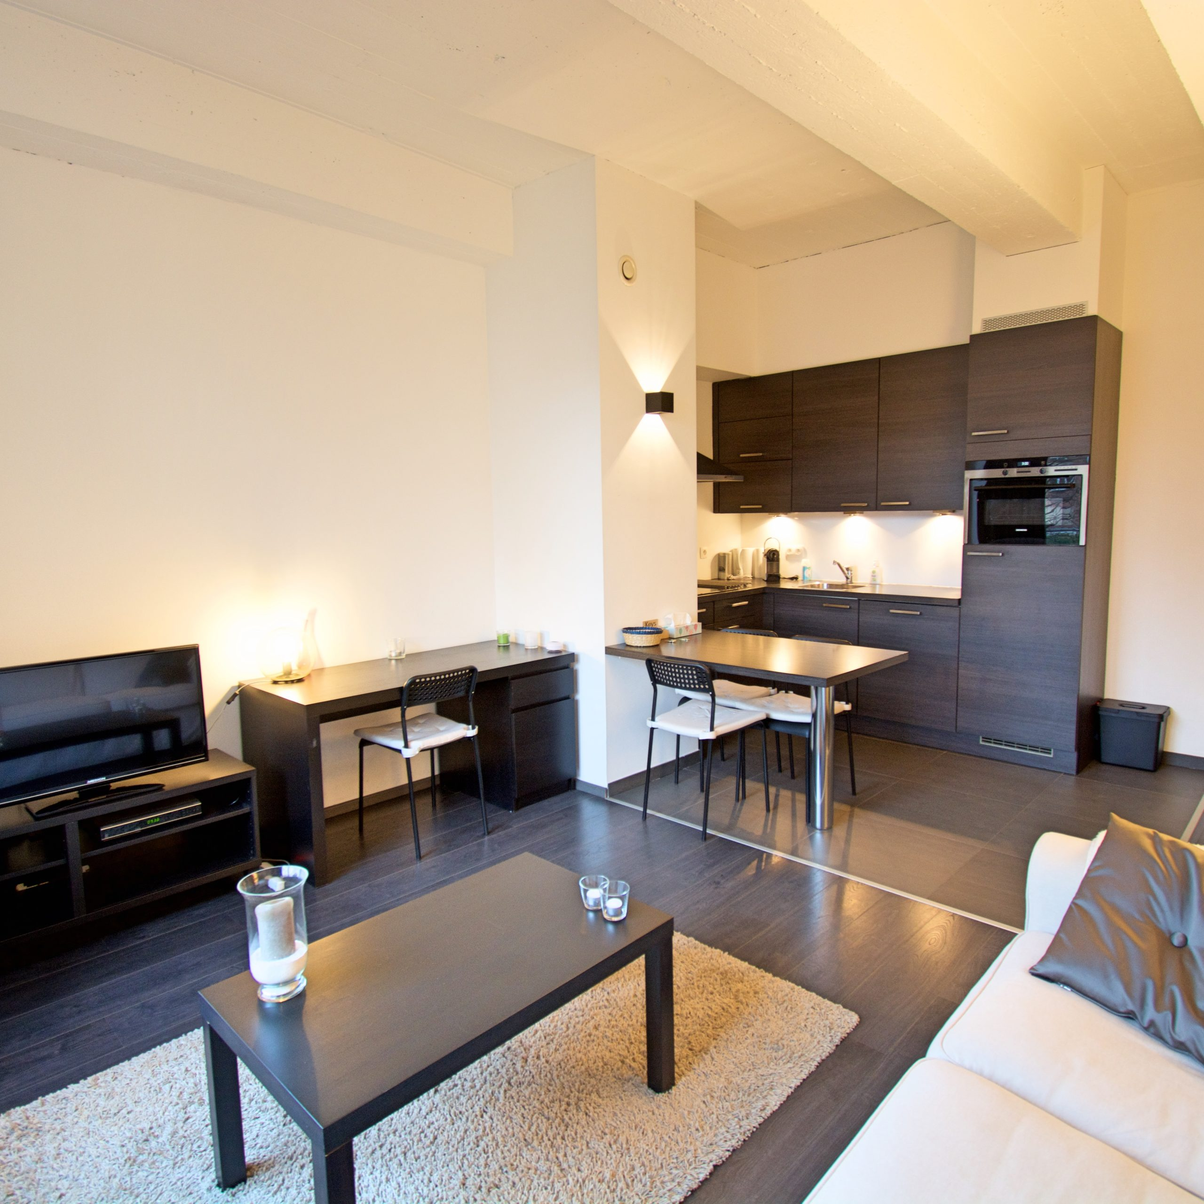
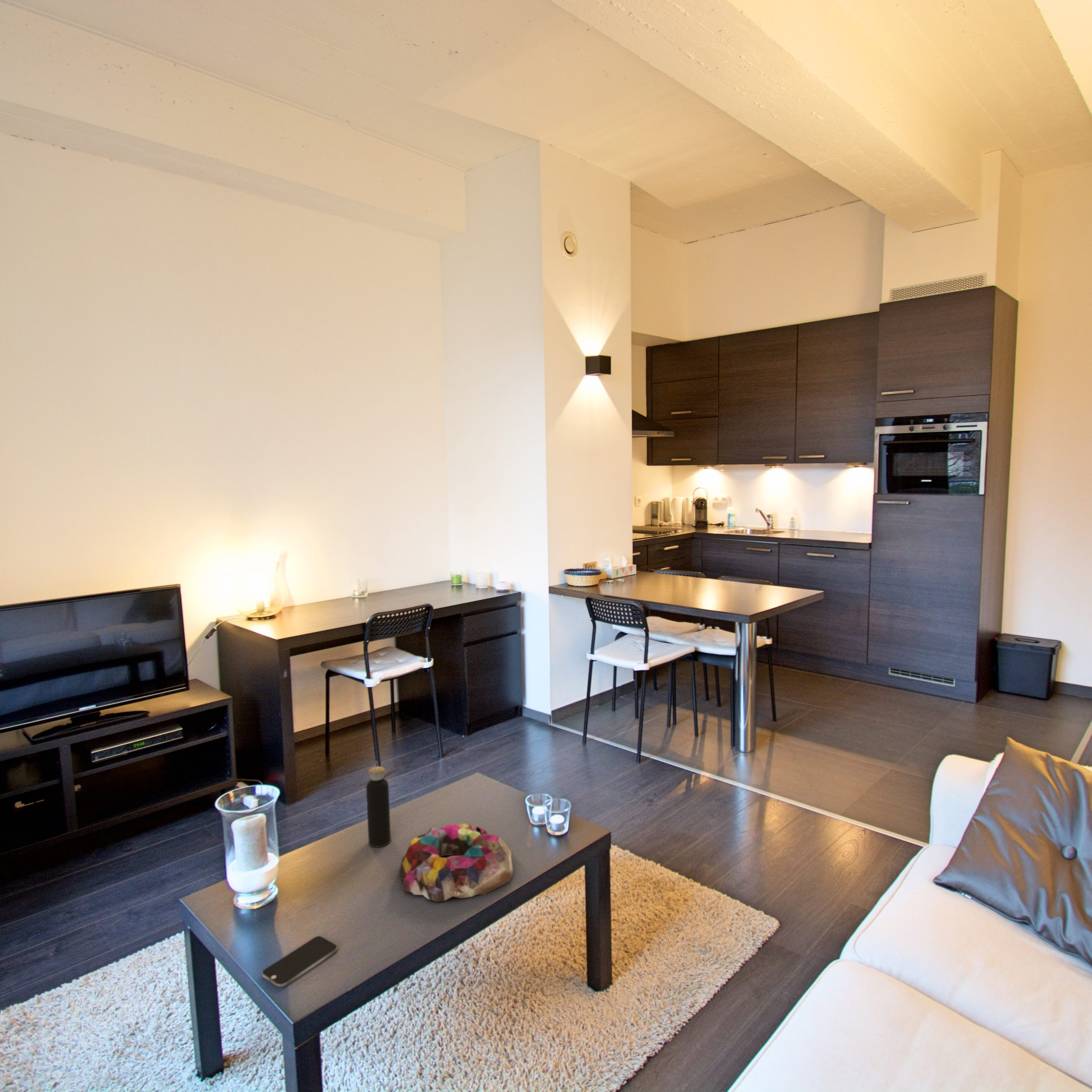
+ smartphone [261,936,338,988]
+ water bottle [366,761,391,848]
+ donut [398,823,514,902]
